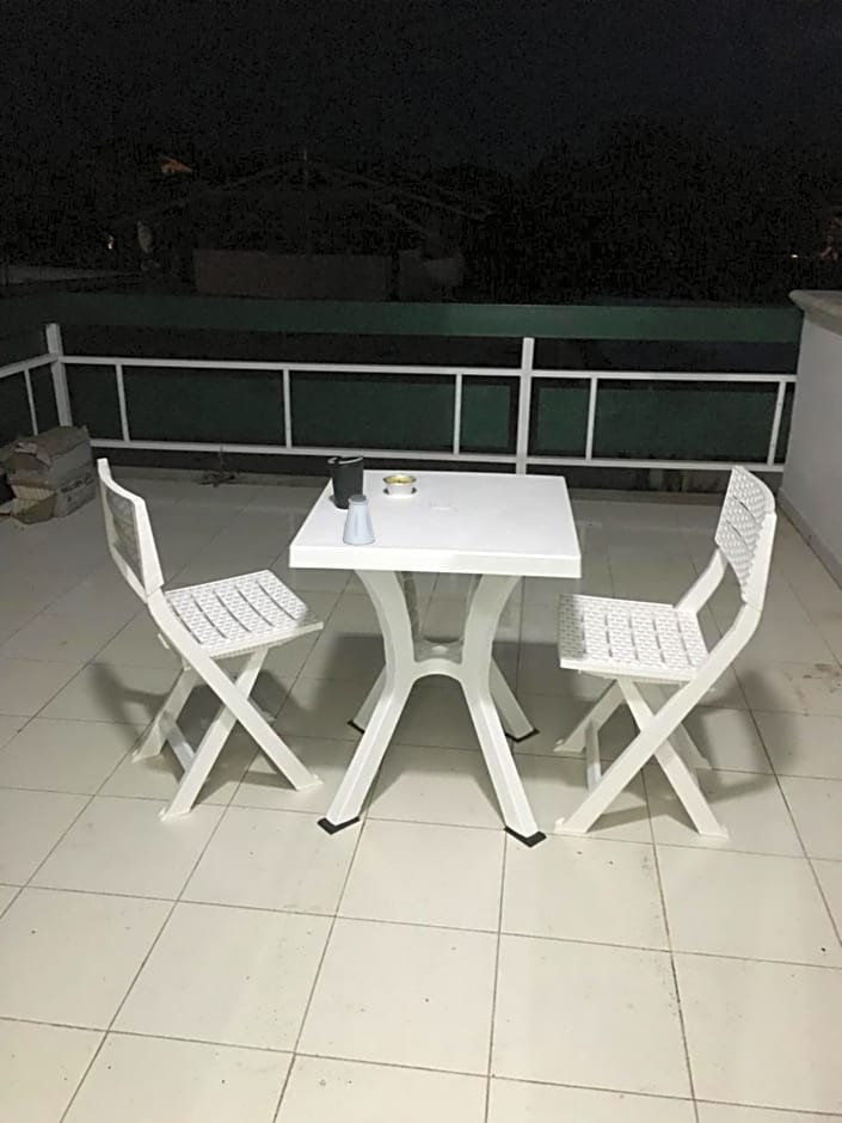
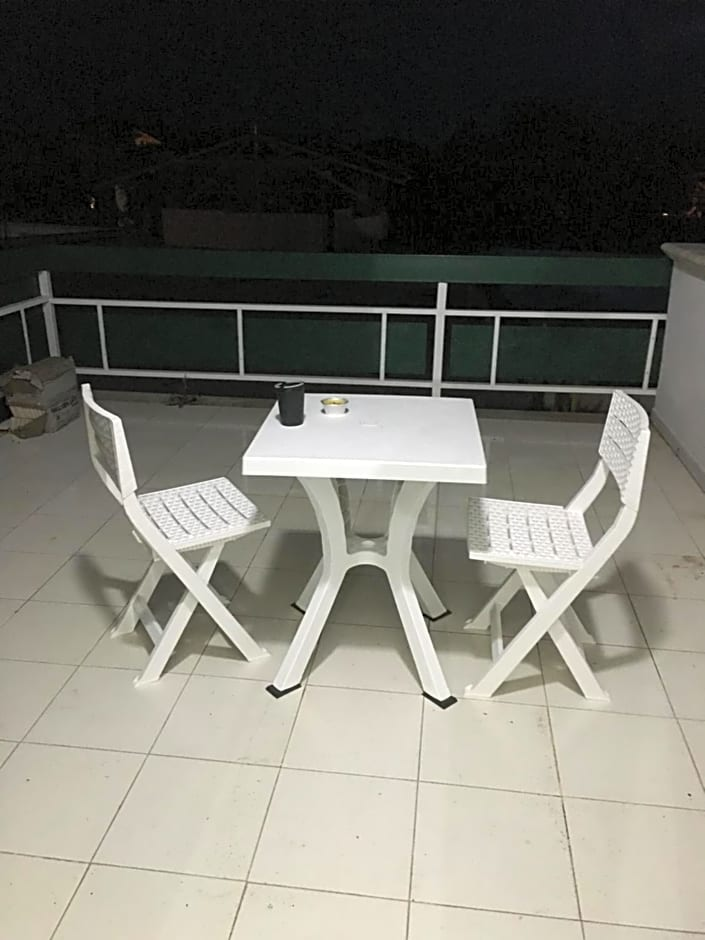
- saltshaker [342,493,376,546]
